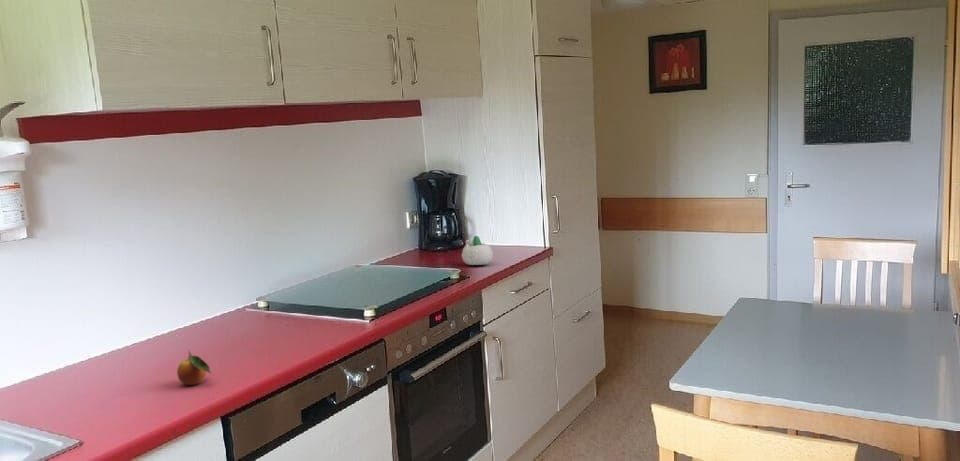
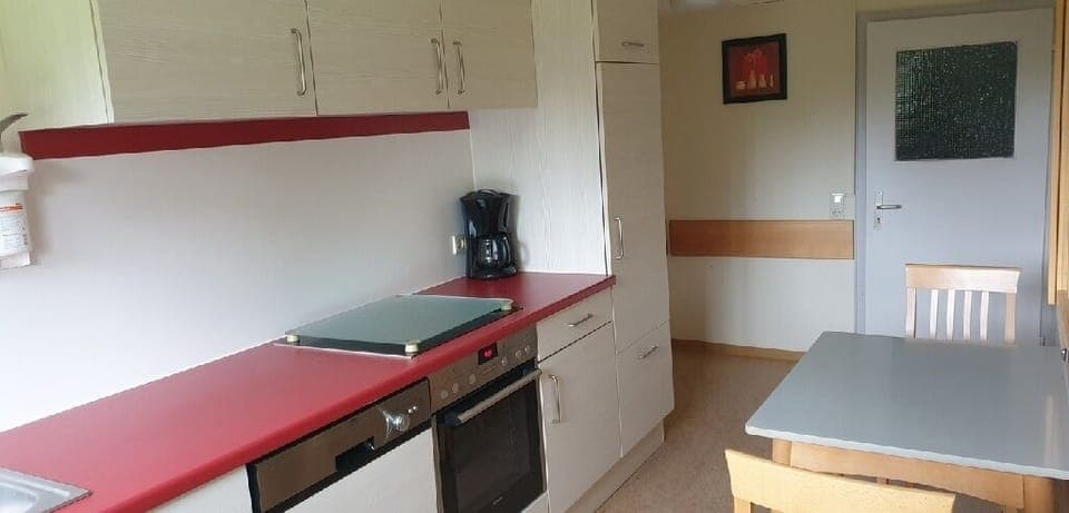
- succulent planter [461,235,494,266]
- fruit [176,349,212,386]
